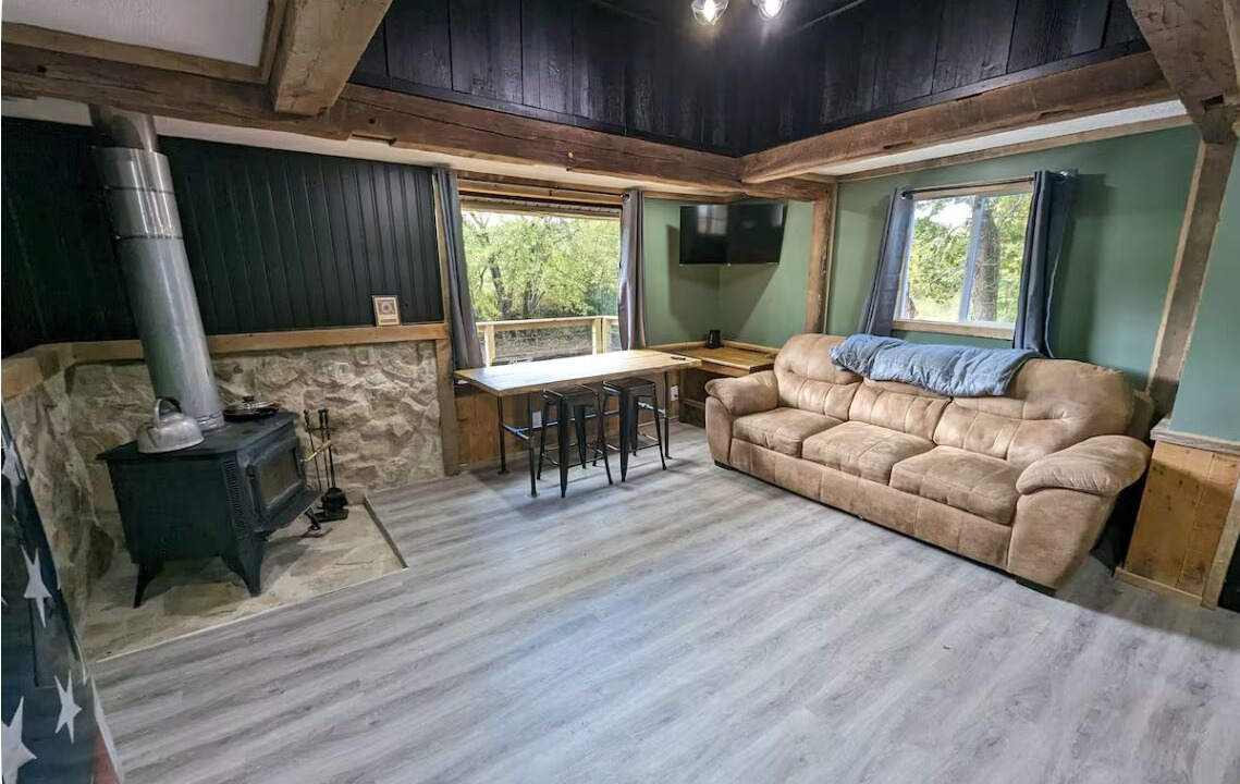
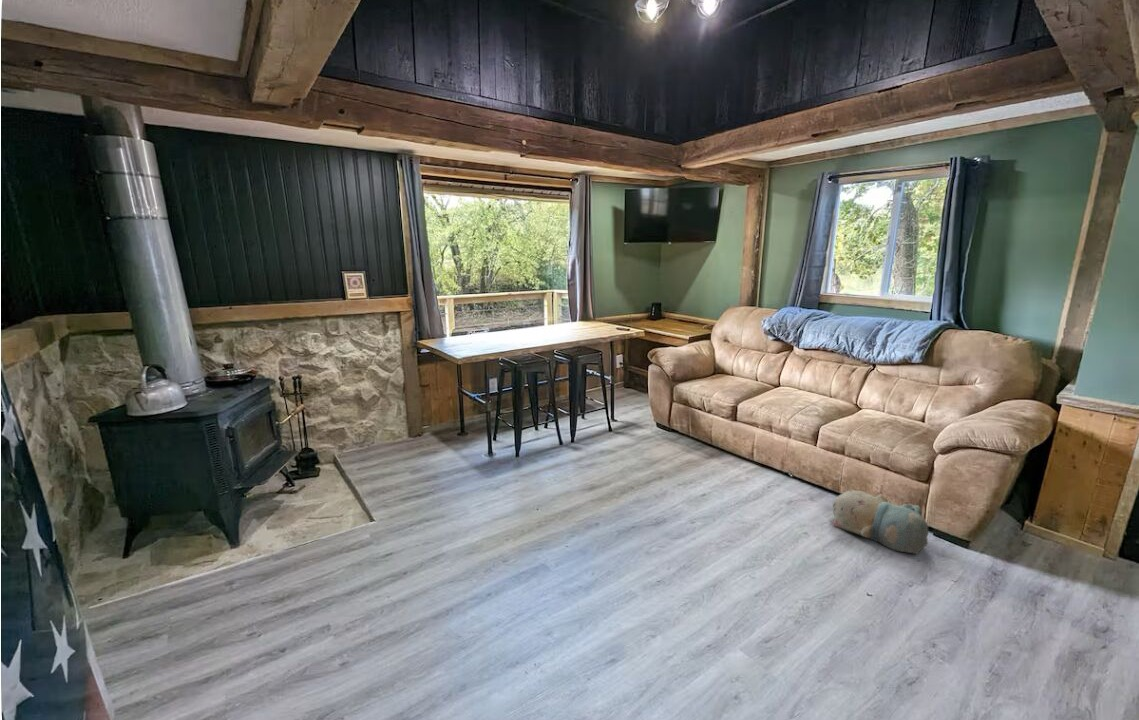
+ plush toy [832,488,929,555]
